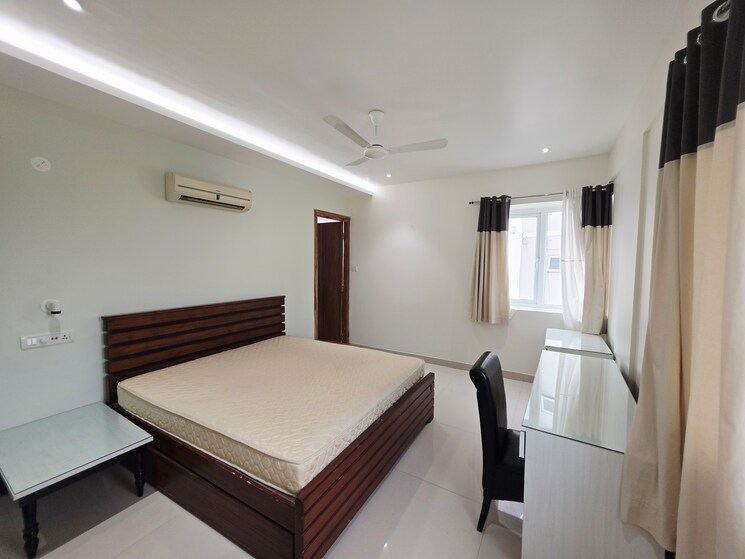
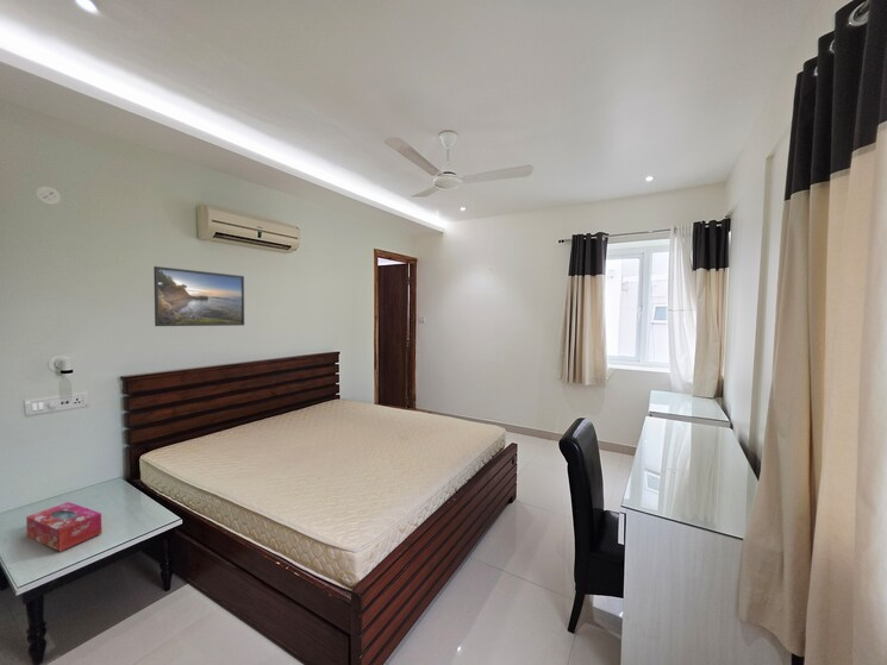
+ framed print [152,265,245,327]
+ tissue box [25,501,102,553]
